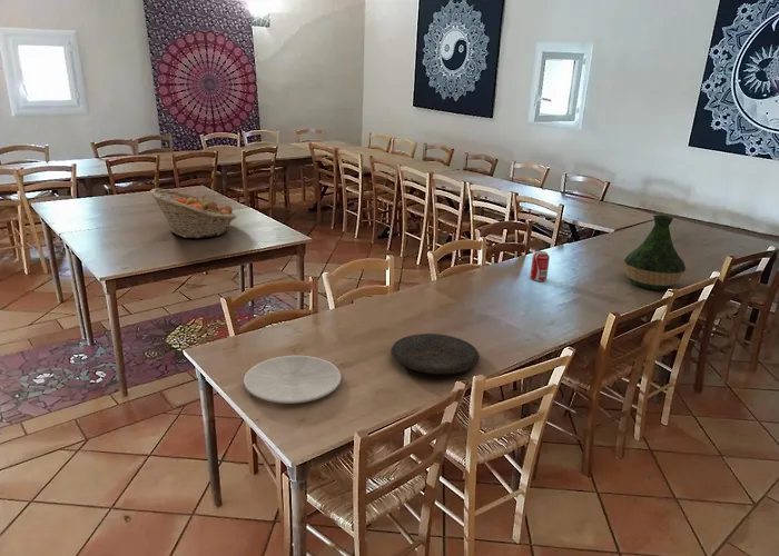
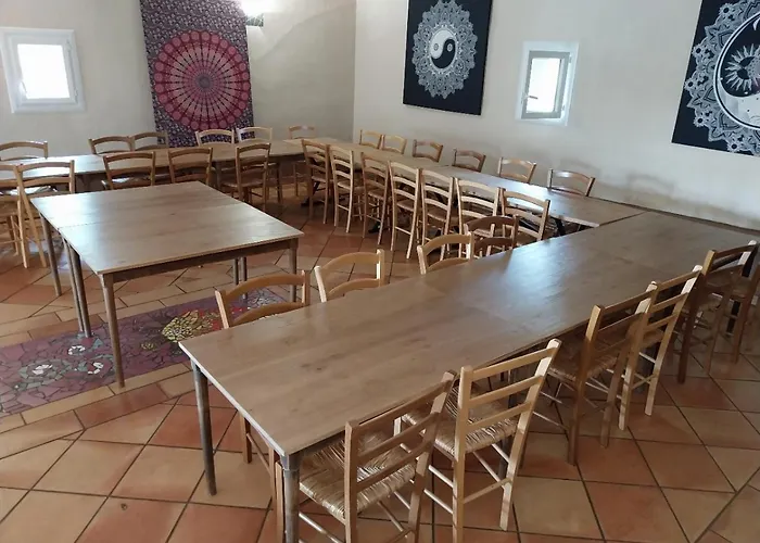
- beverage can [529,250,551,282]
- plate [391,332,481,375]
- vase [622,215,687,291]
- plate [243,355,343,405]
- fruit basket [148,187,237,239]
